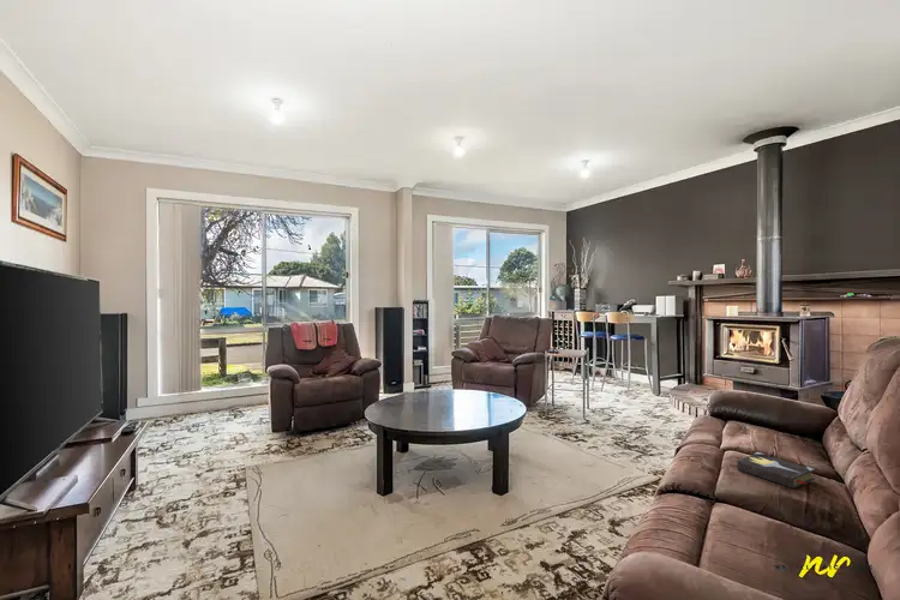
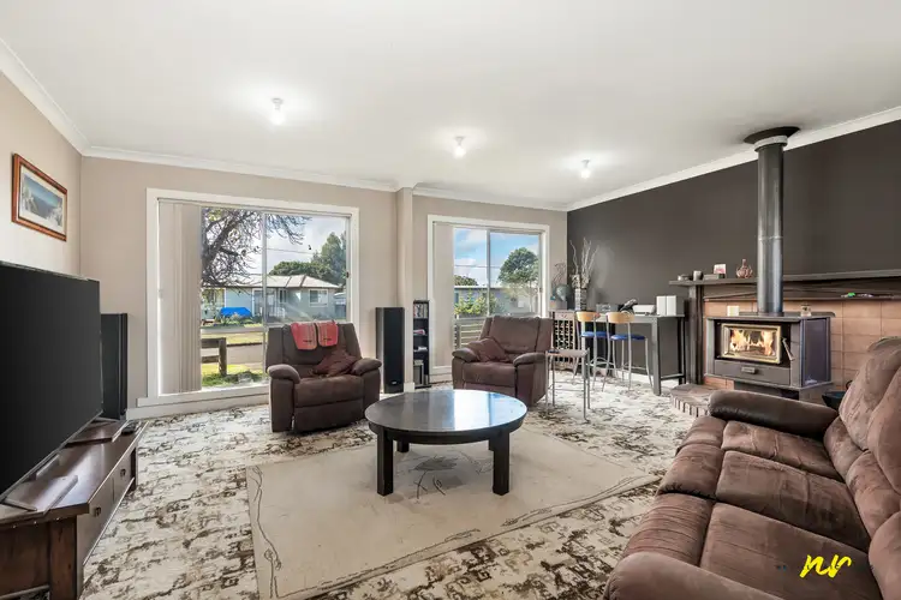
- hardback book [736,451,816,490]
